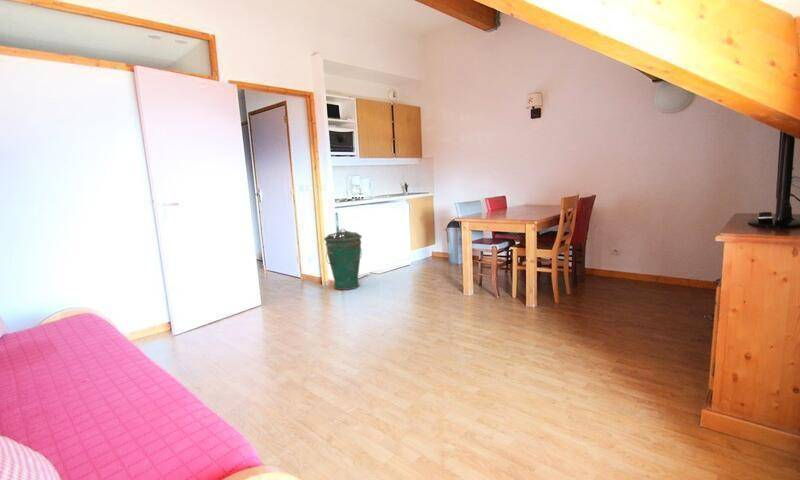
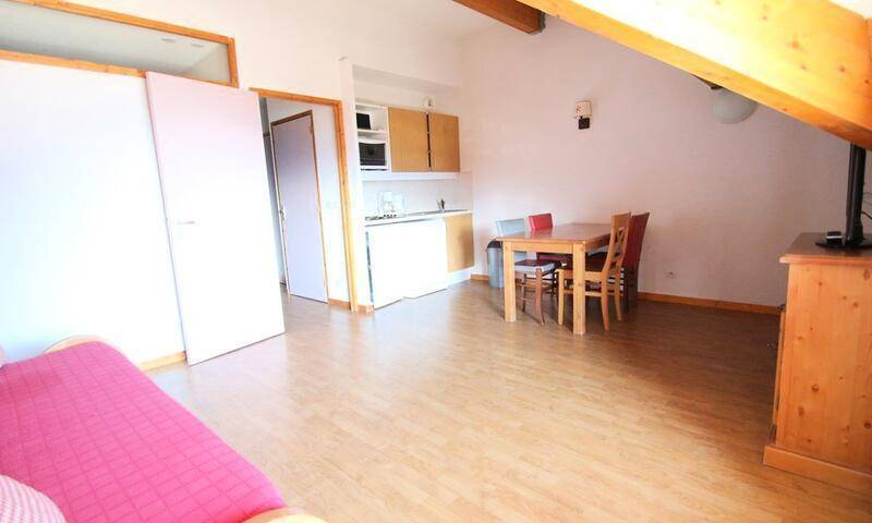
- trash can [323,228,363,291]
